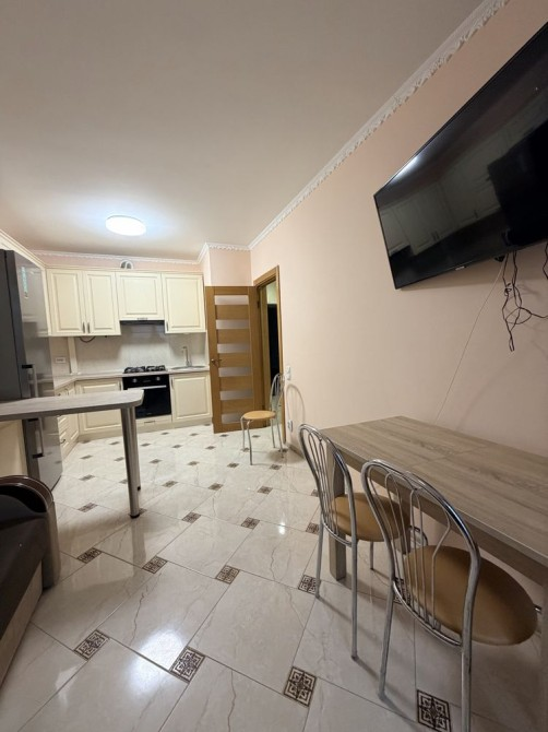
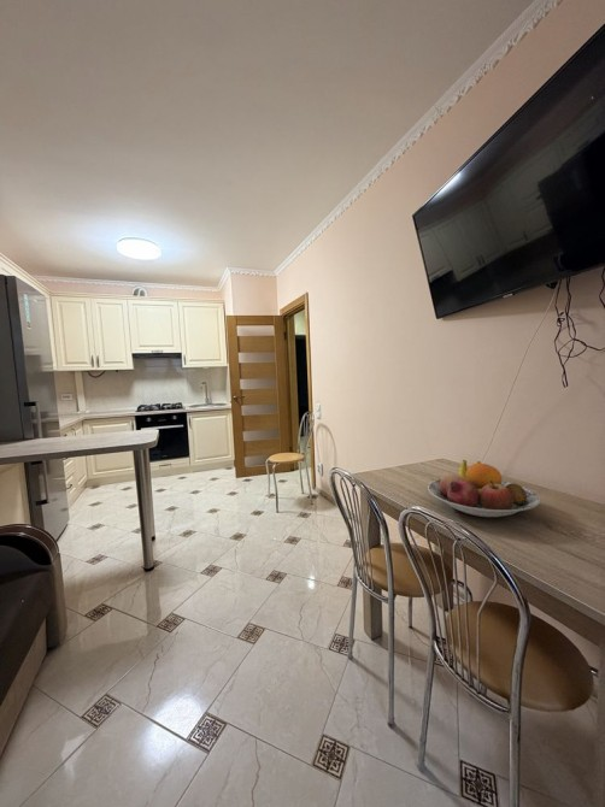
+ fruit bowl [427,459,541,518]
